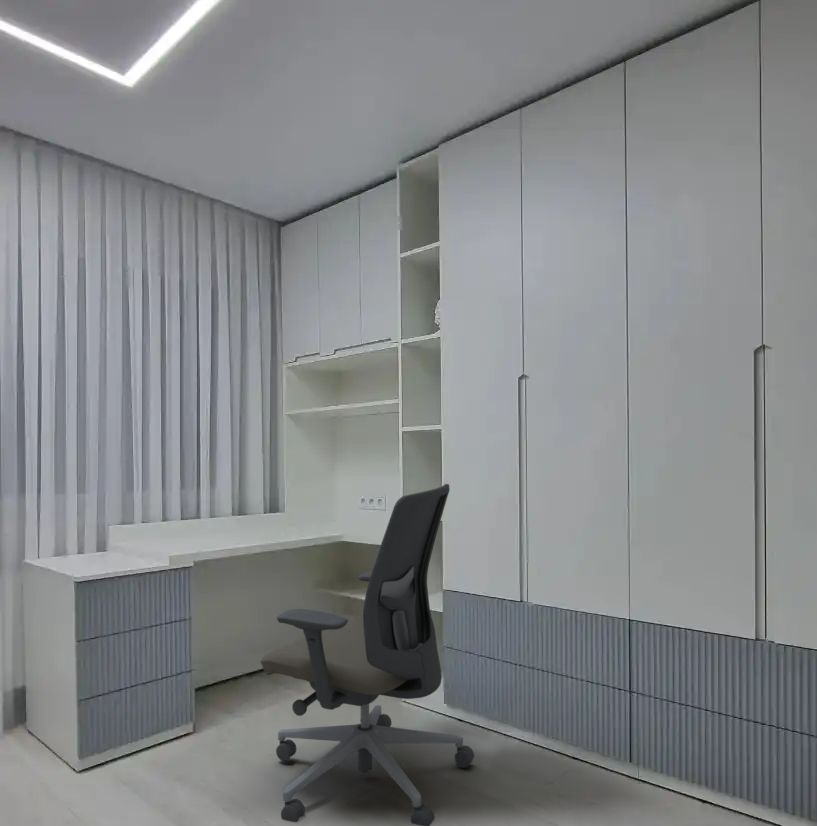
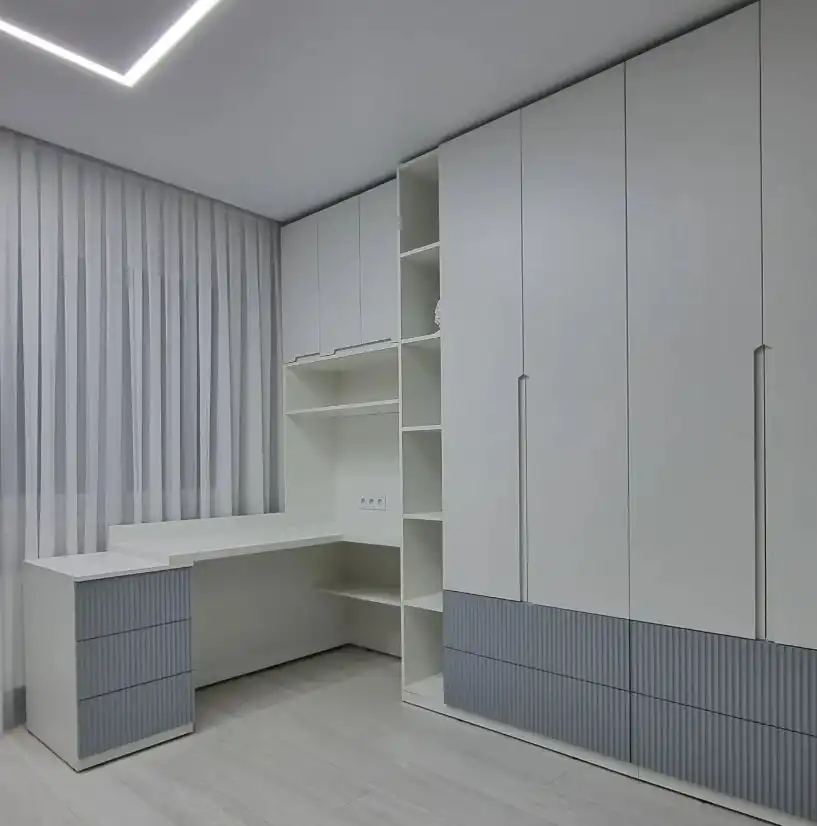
- office chair [260,483,475,826]
